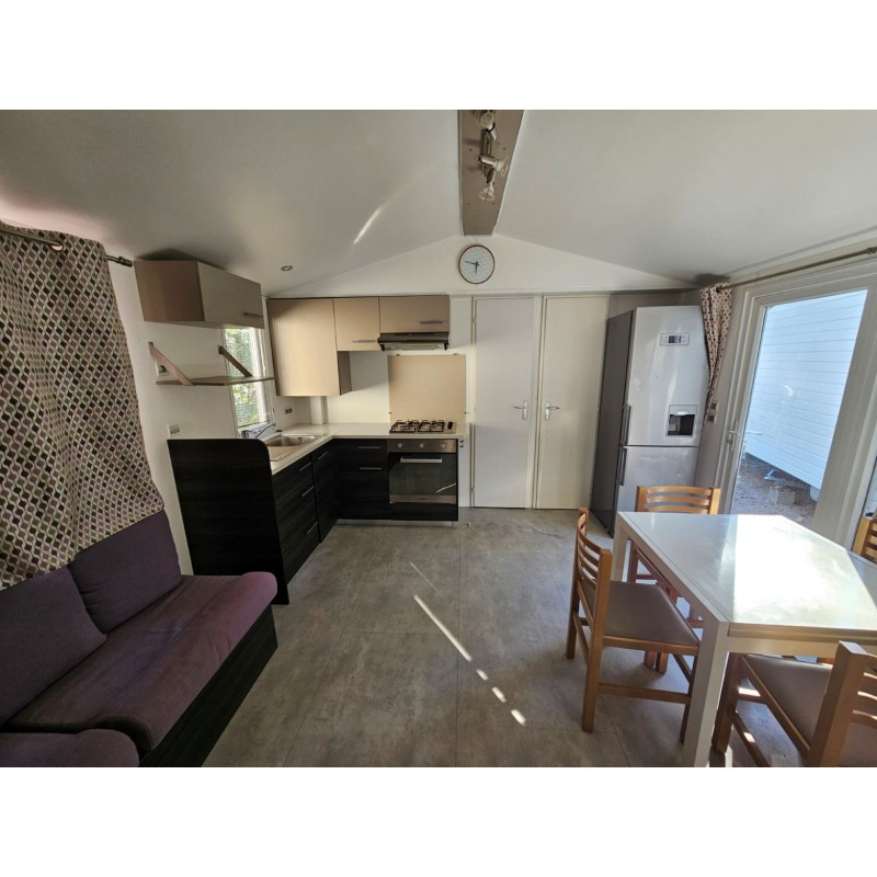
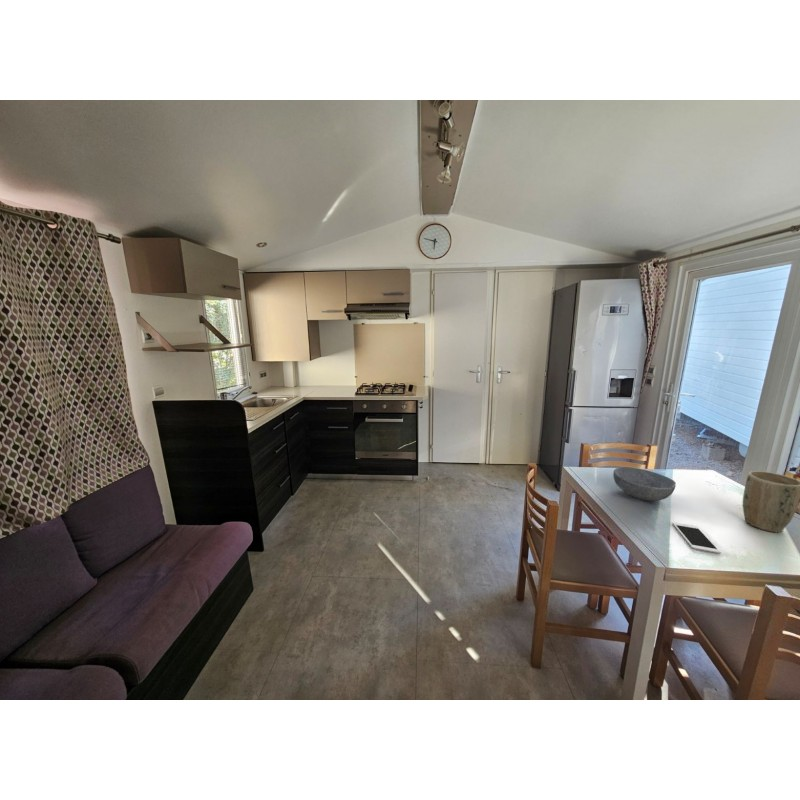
+ plant pot [742,470,800,533]
+ cell phone [671,521,722,554]
+ bowl [612,466,677,502]
